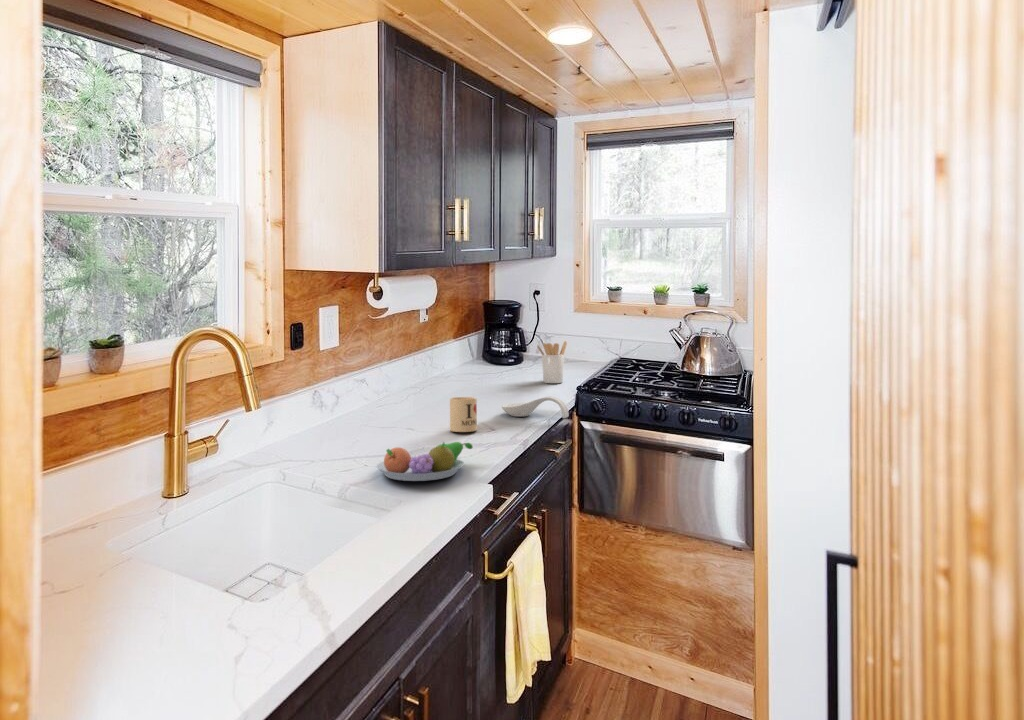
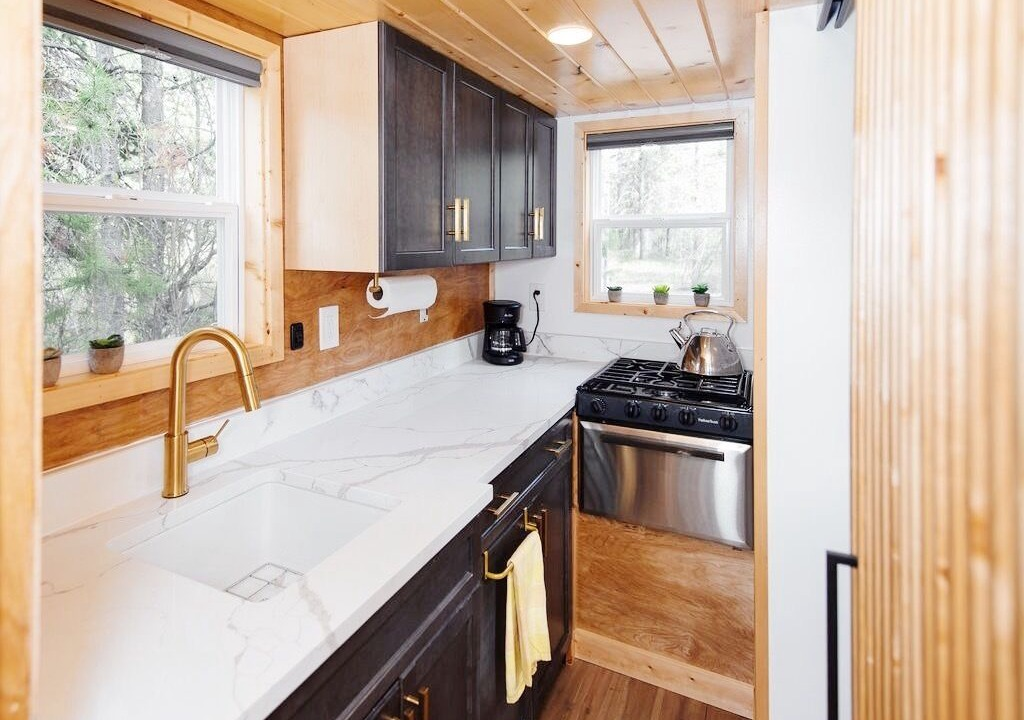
- spoon rest [501,395,570,419]
- utensil holder [537,340,568,384]
- mug [449,396,478,433]
- fruit bowl [375,441,474,482]
